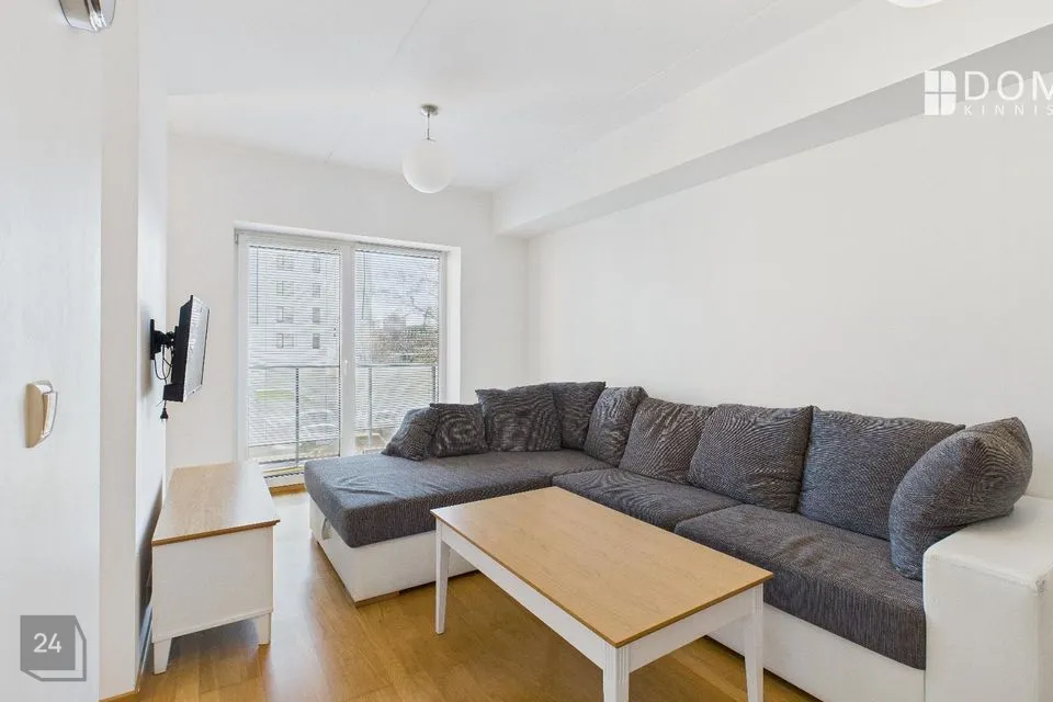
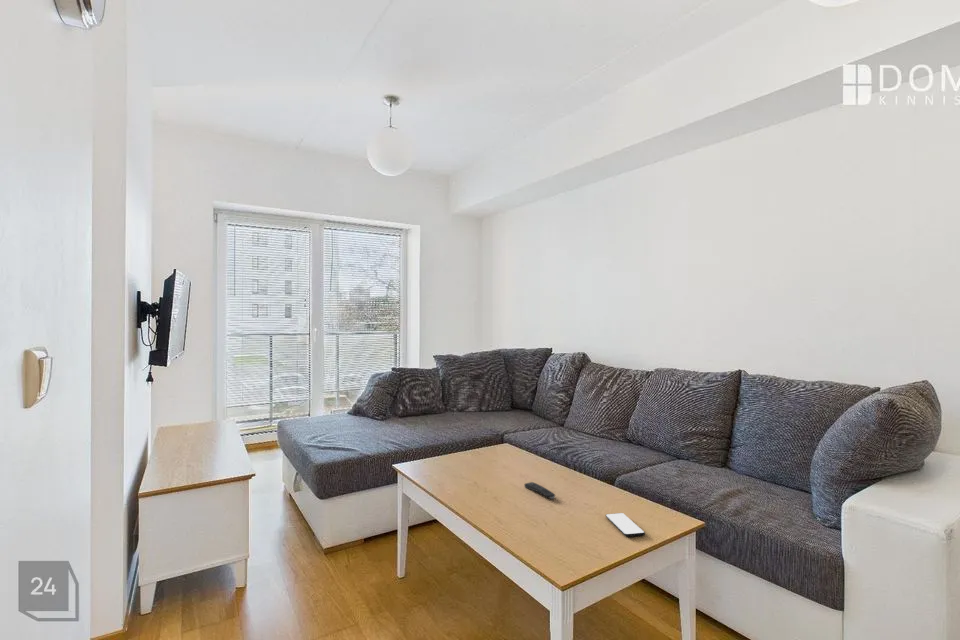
+ smartphone [605,512,646,538]
+ remote control [523,481,556,500]
